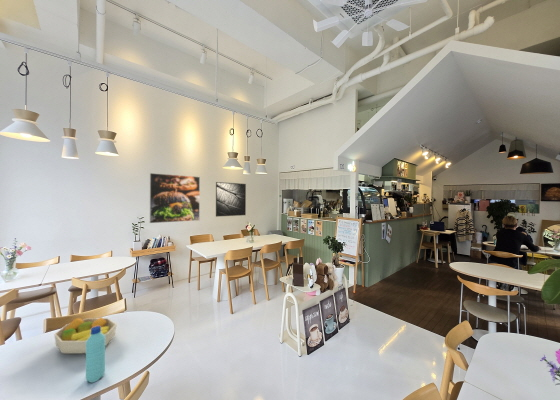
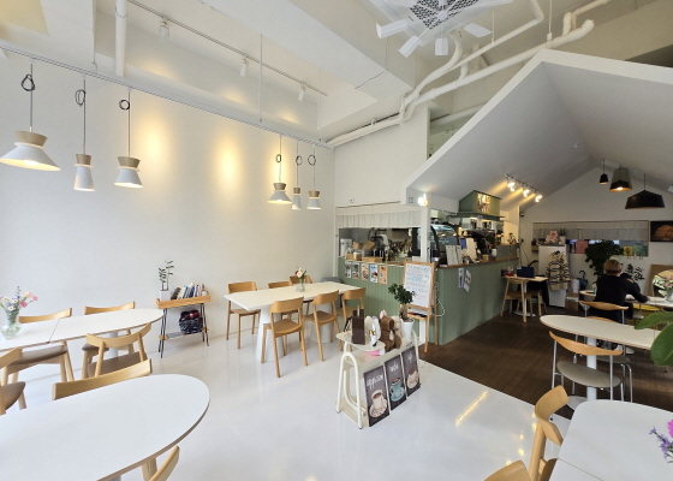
- water bottle [85,326,106,383]
- fruit bowl [53,316,118,354]
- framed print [215,181,247,218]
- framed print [148,172,201,224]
